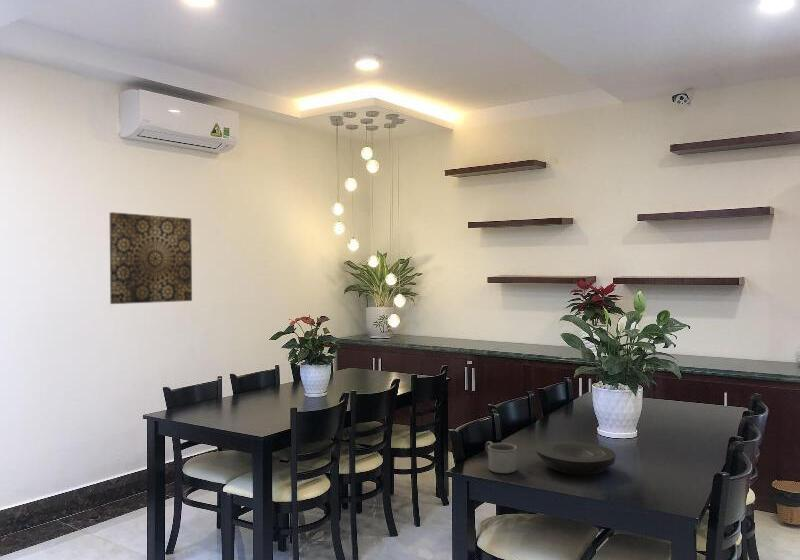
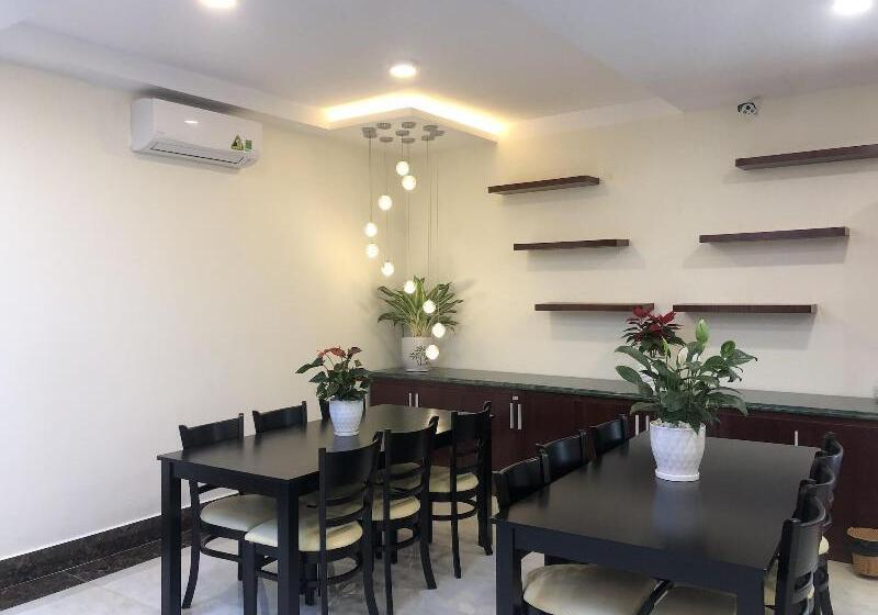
- mug [484,440,518,474]
- plate [535,440,617,476]
- wall art [109,211,193,305]
